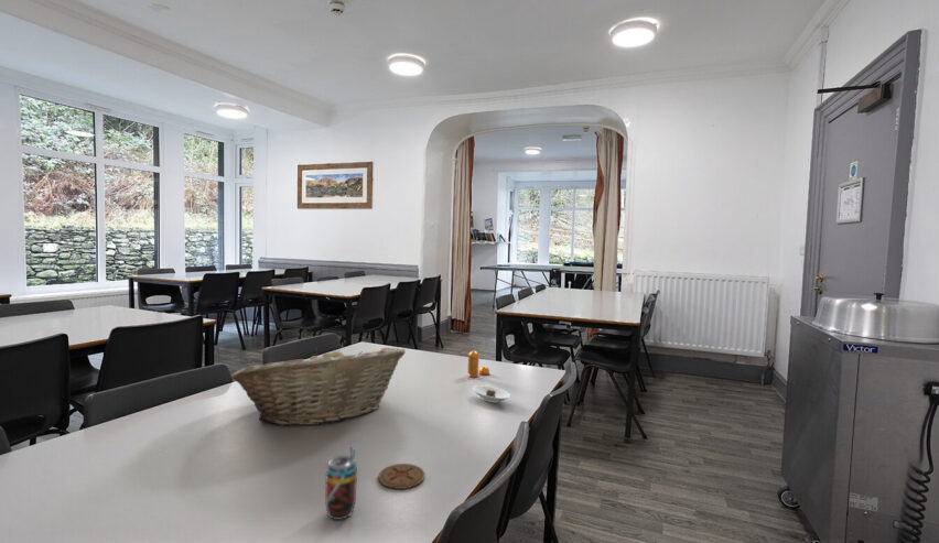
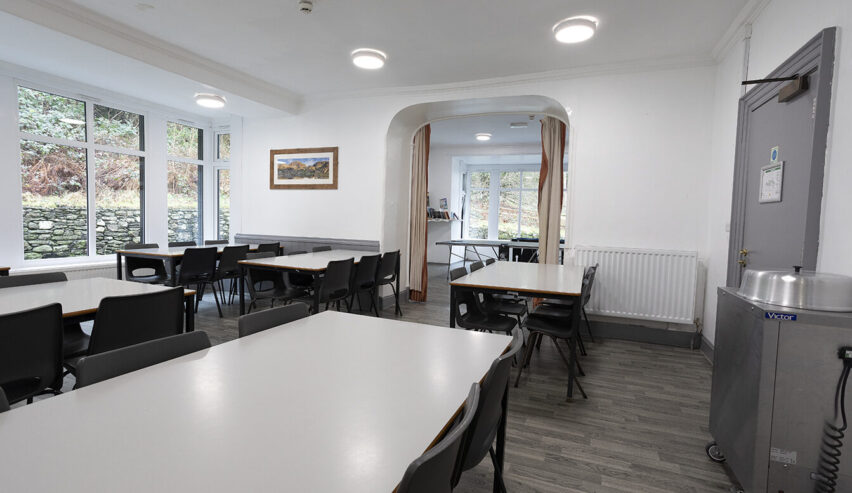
- beverage can [324,446,358,521]
- coaster [378,463,425,490]
- fruit basket [229,346,407,426]
- saucer [472,384,511,404]
- pepper shaker [466,350,490,378]
